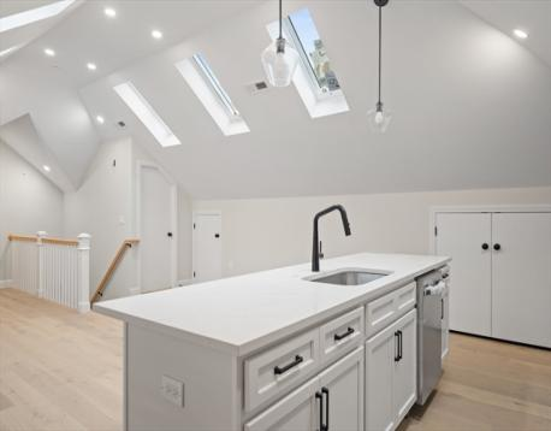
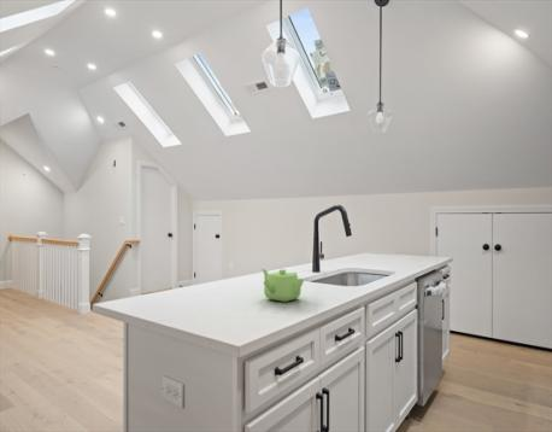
+ teapot [260,268,305,303]
